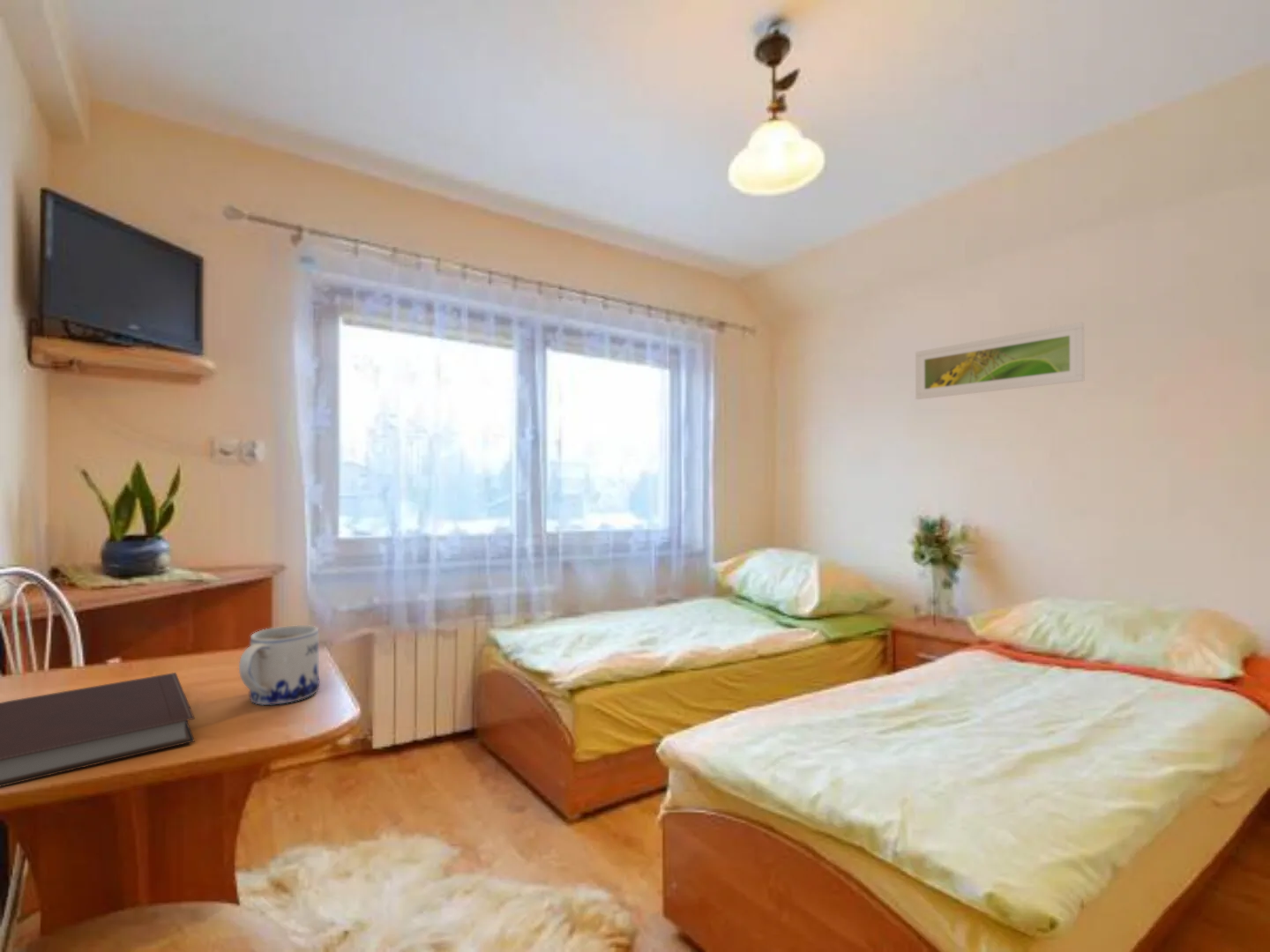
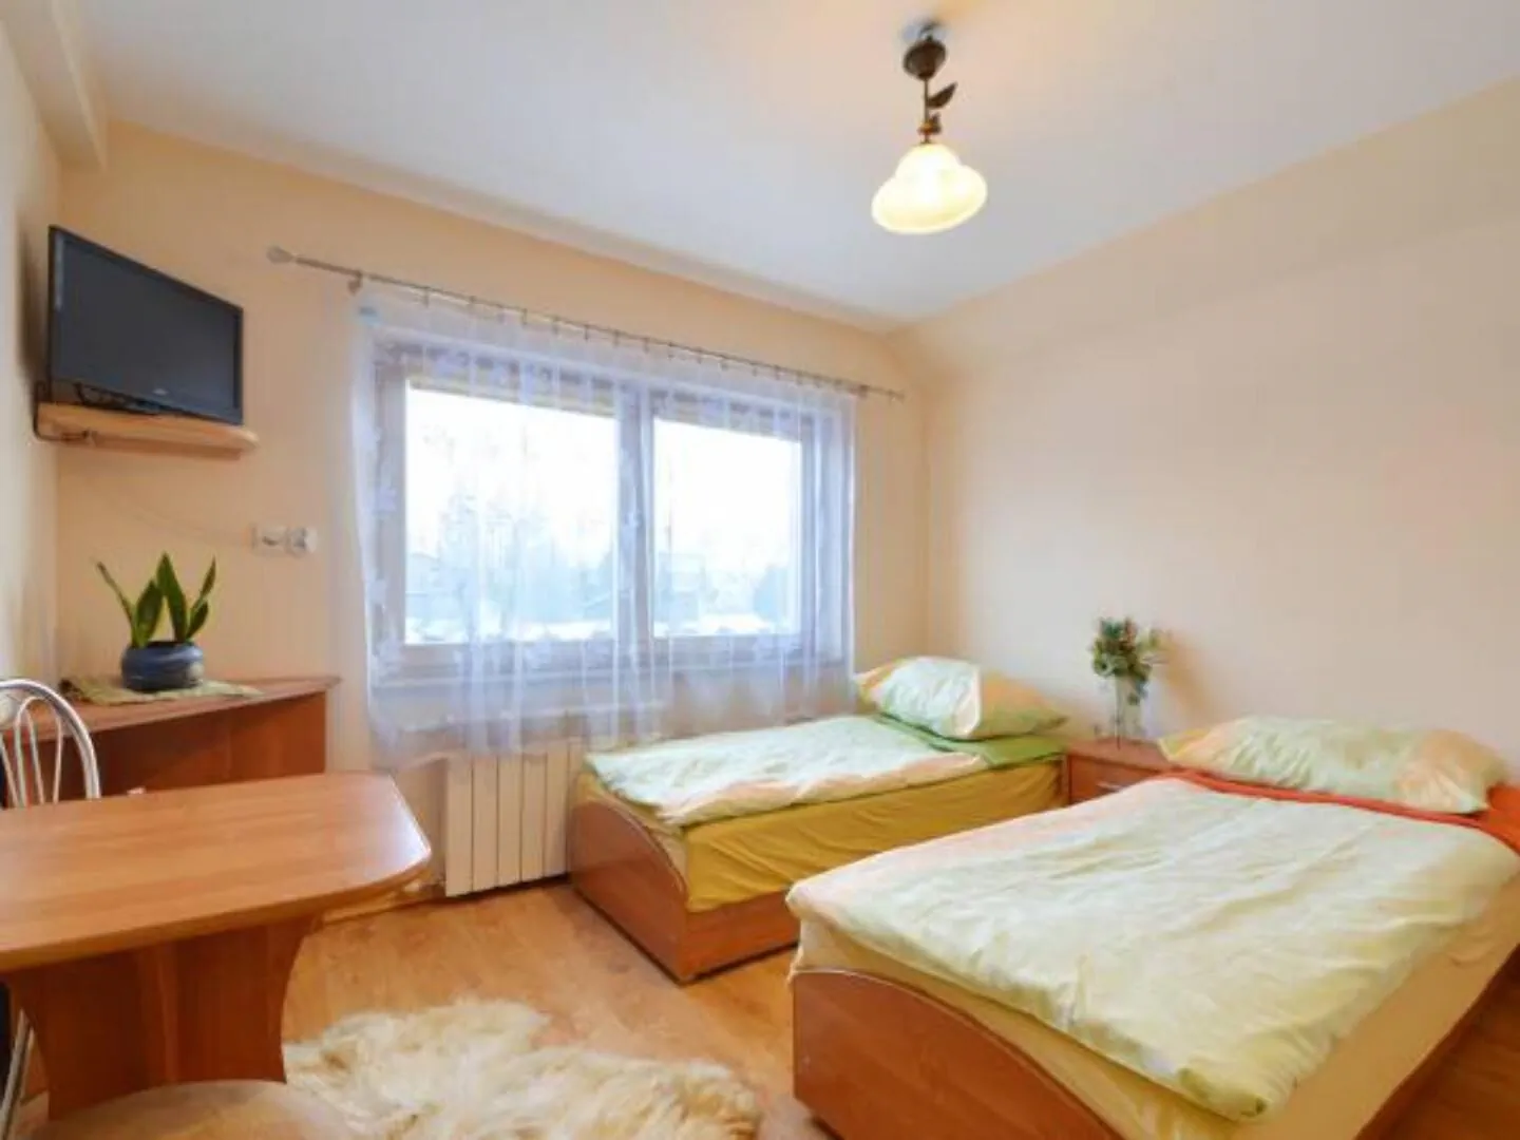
- mug [238,624,321,706]
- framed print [915,322,1085,400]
- notebook [0,672,196,787]
